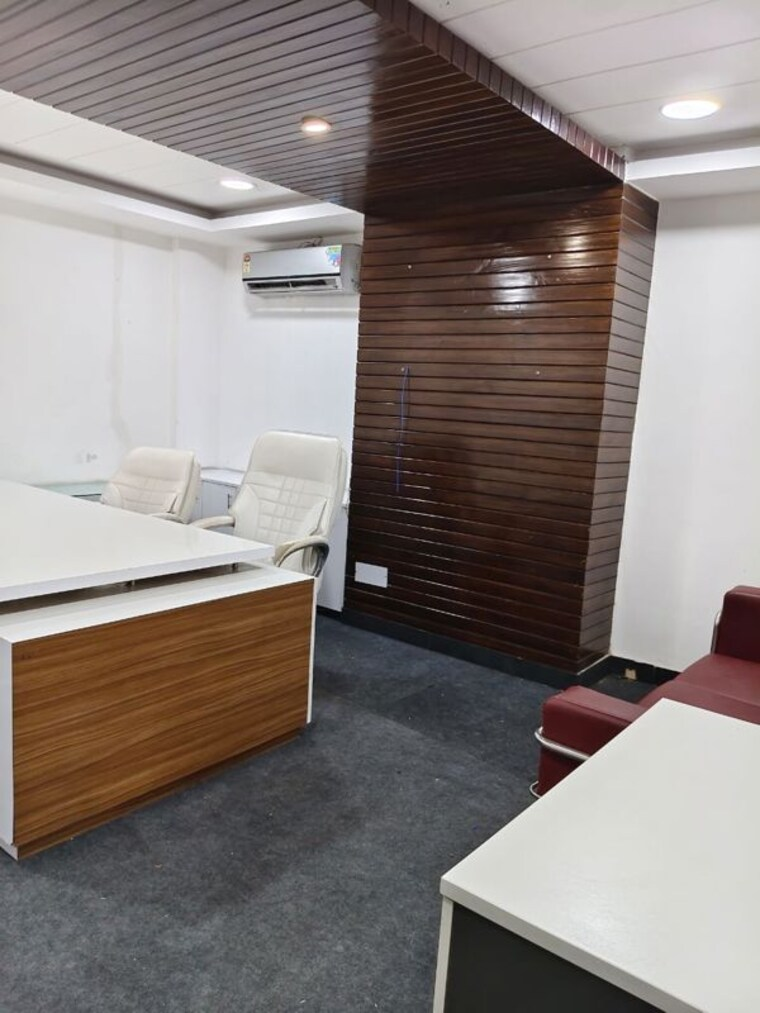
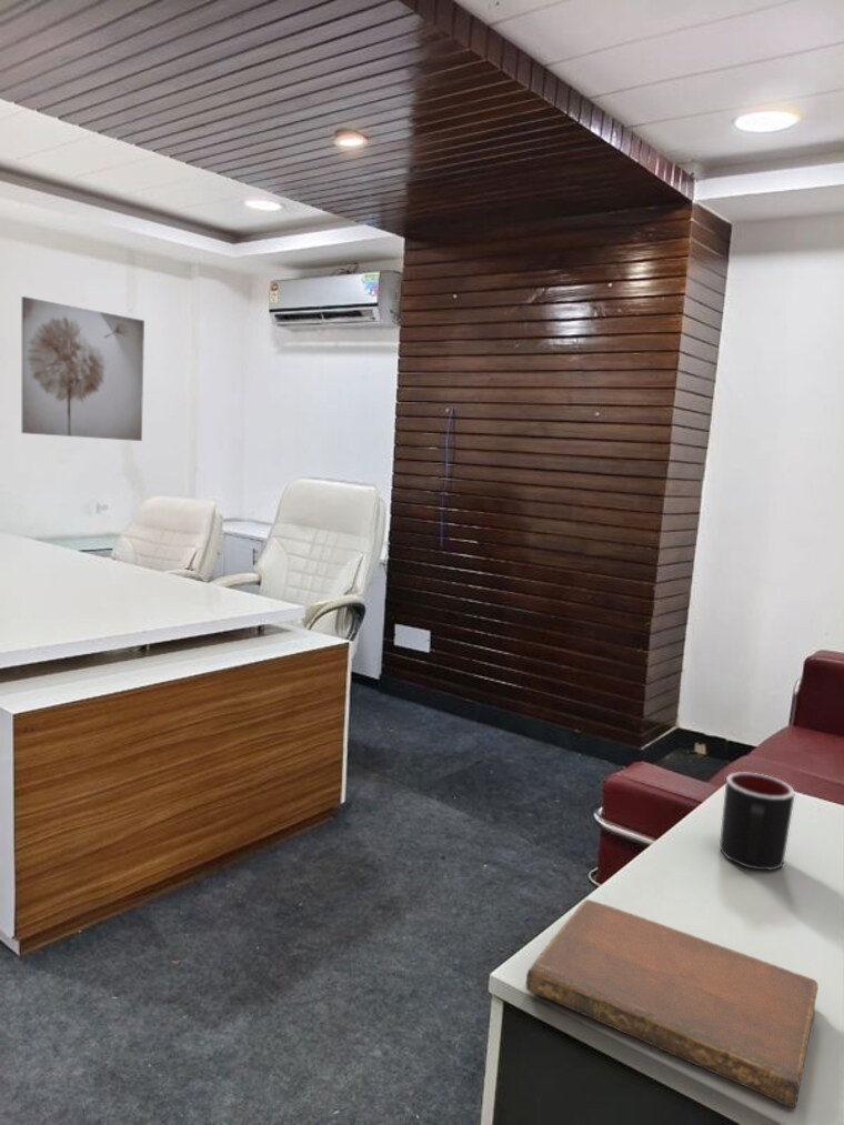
+ mug [719,772,796,871]
+ wall art [21,295,145,442]
+ notebook [525,898,820,1108]
